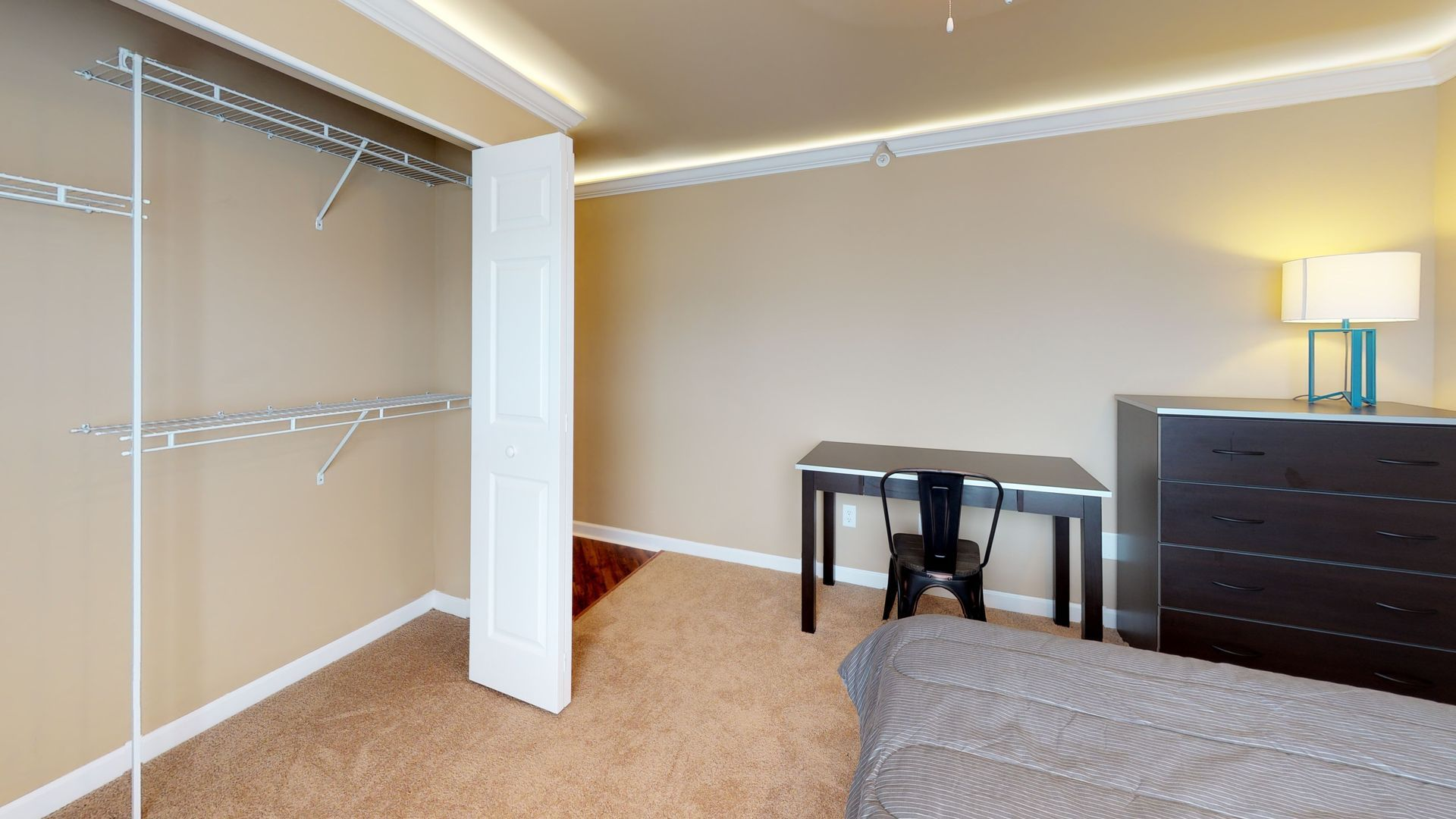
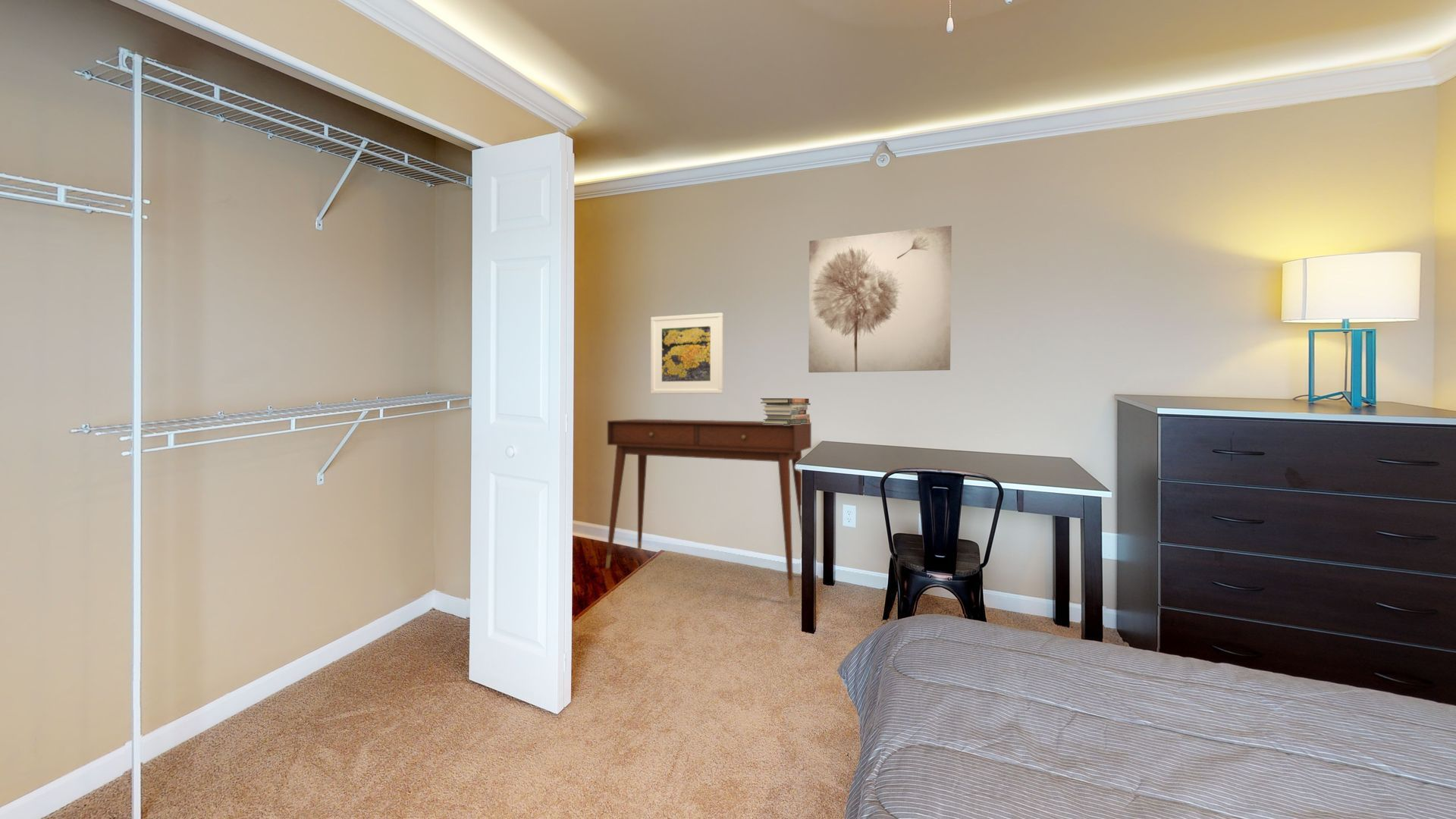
+ desk [605,419,812,598]
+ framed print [650,312,723,394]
+ wall art [808,224,952,373]
+ book stack [760,397,811,425]
